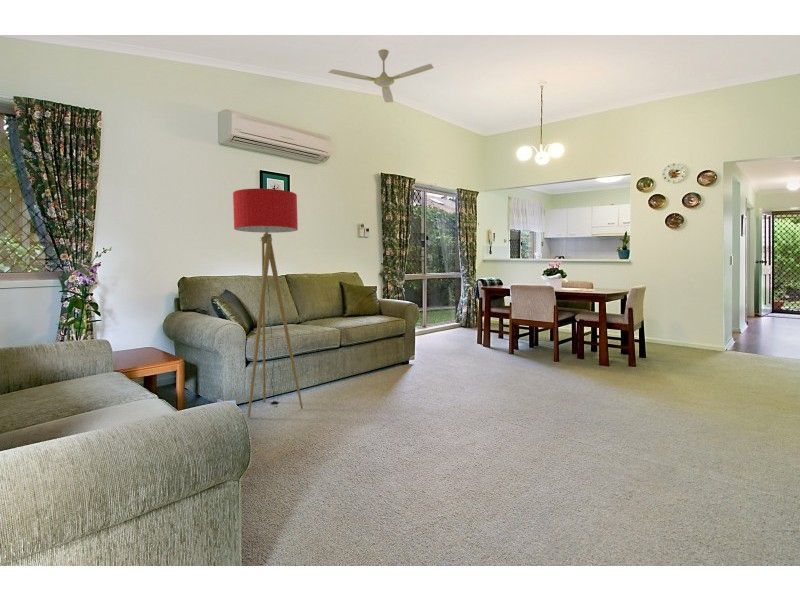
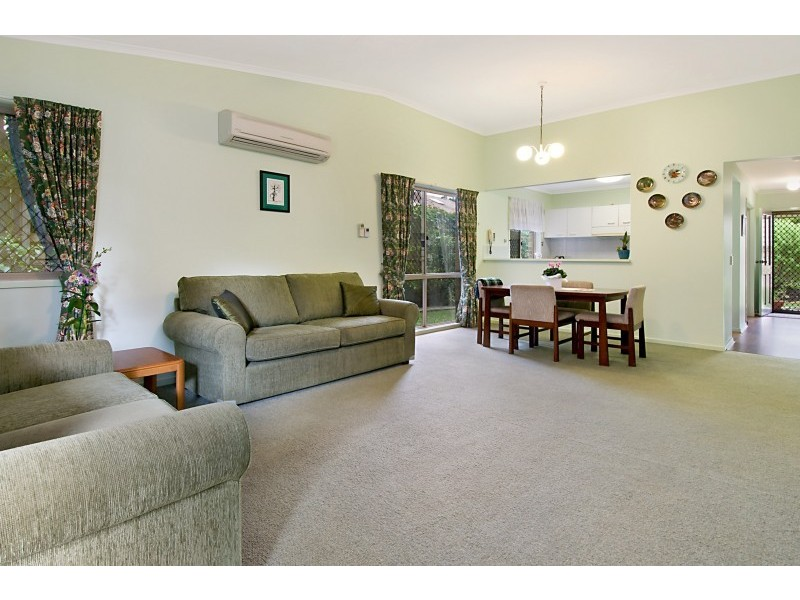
- floor lamp [232,188,304,419]
- ceiling fan [327,48,434,103]
